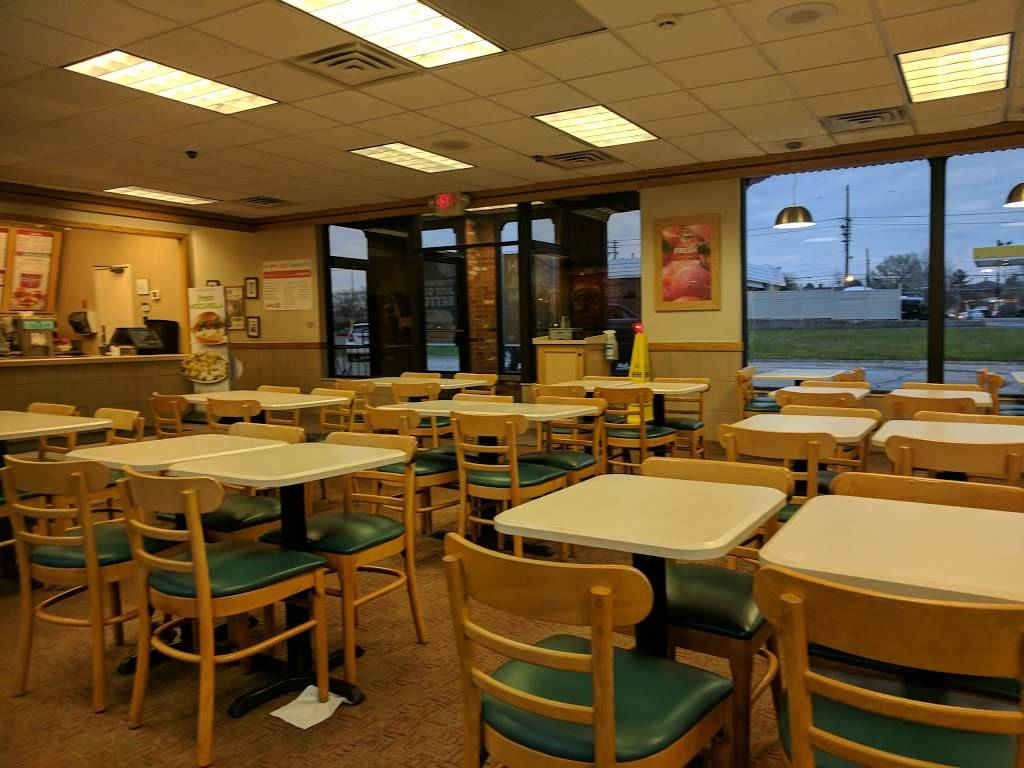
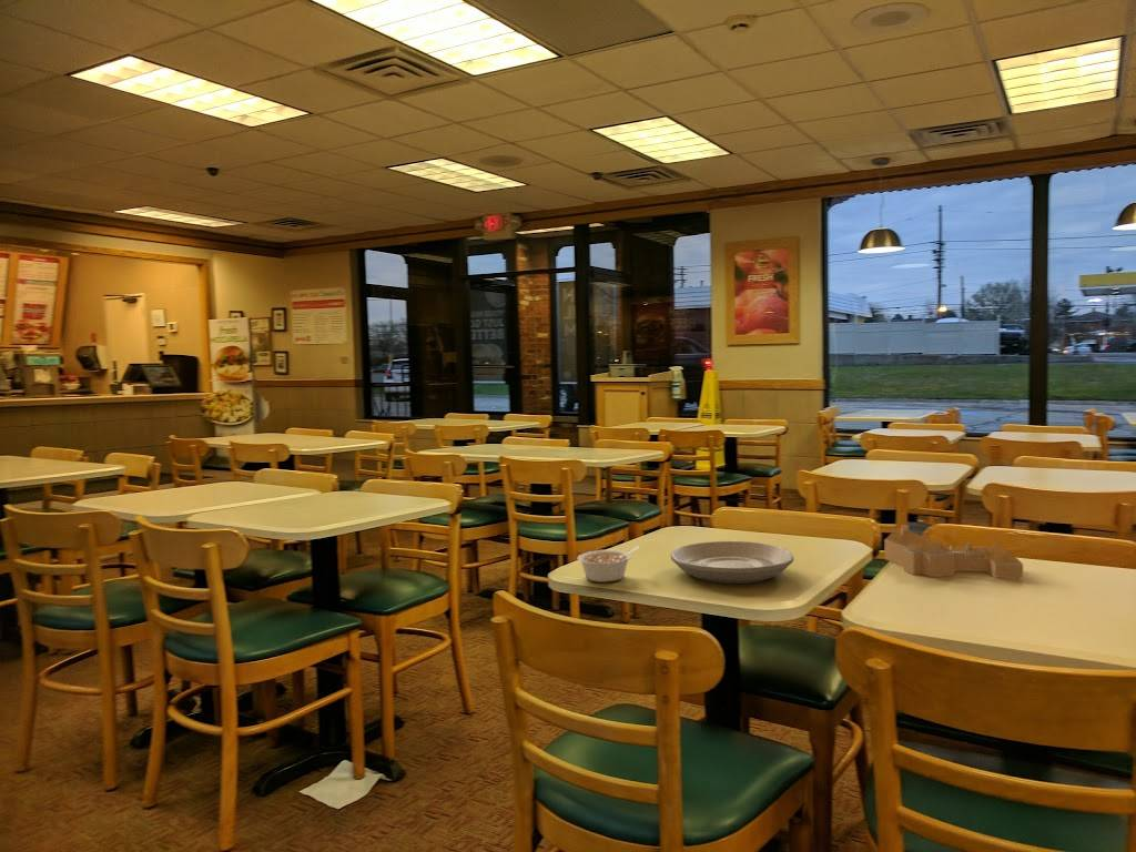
+ plate [670,540,795,585]
+ house frame [883,524,1024,579]
+ legume [576,546,640,584]
